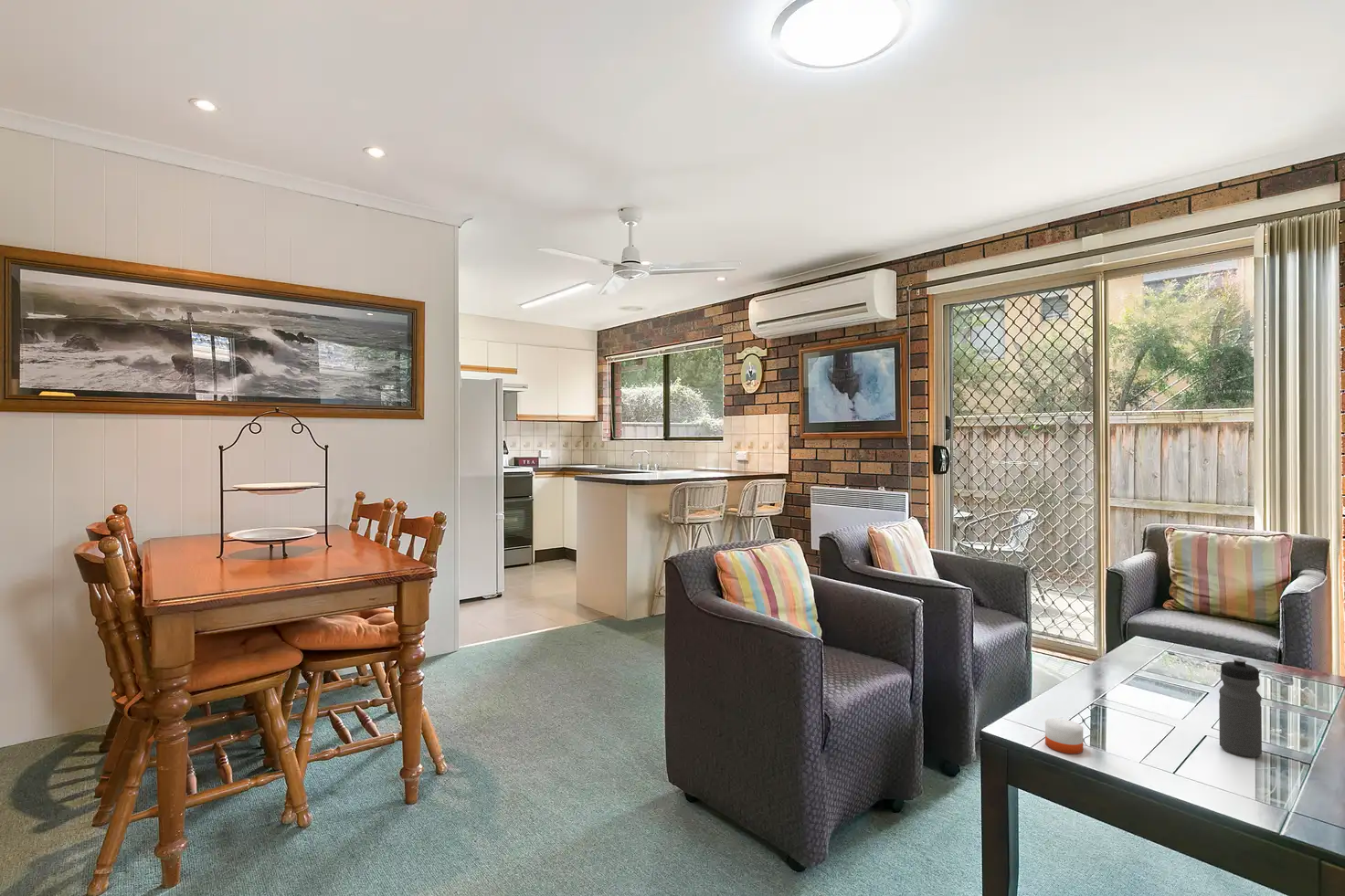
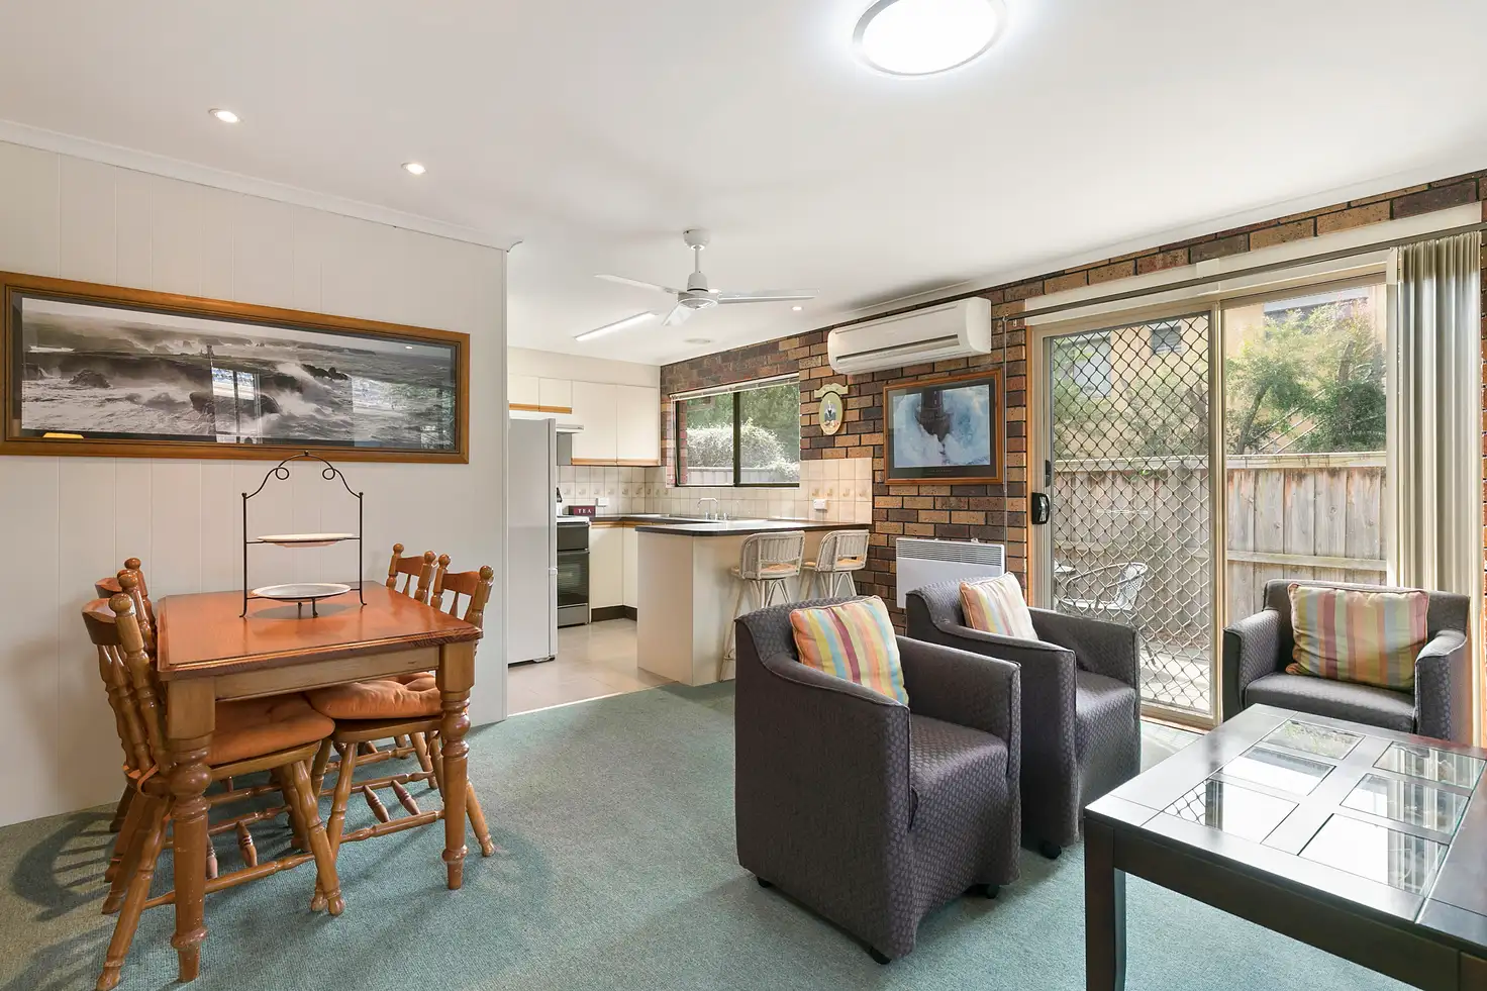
- candle [1044,717,1084,754]
- water bottle [1218,657,1263,758]
